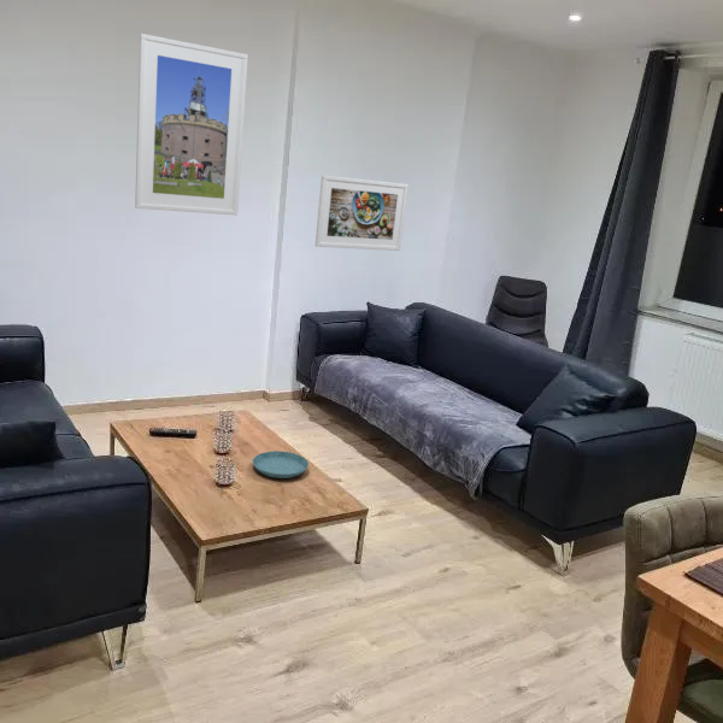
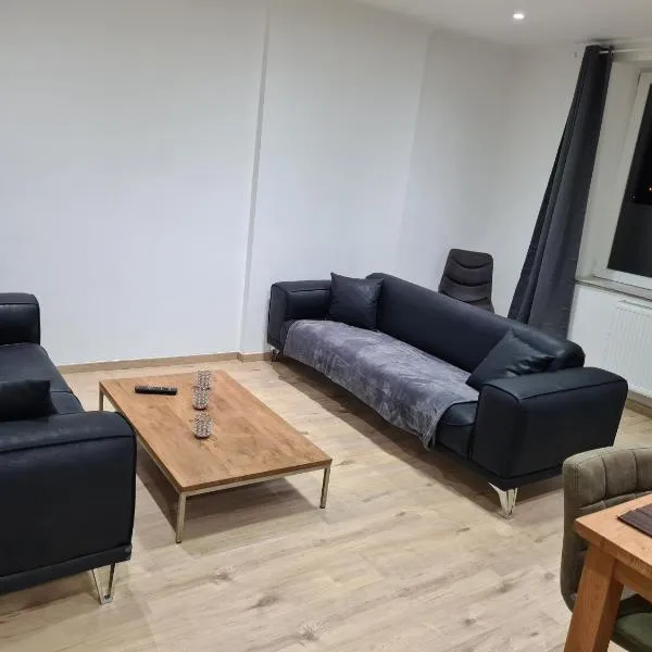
- saucer [252,449,310,480]
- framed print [315,174,410,252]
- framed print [134,33,249,217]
